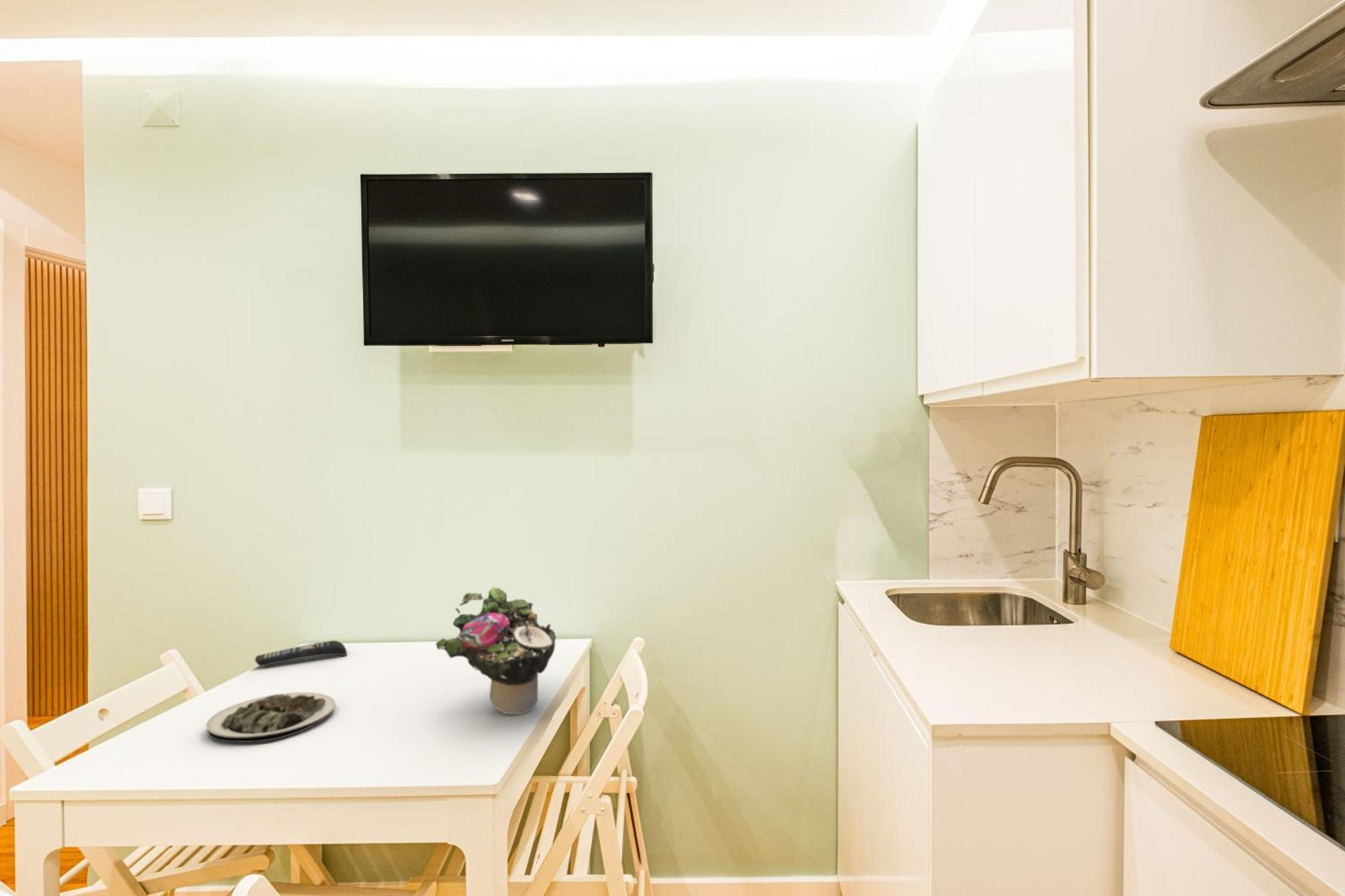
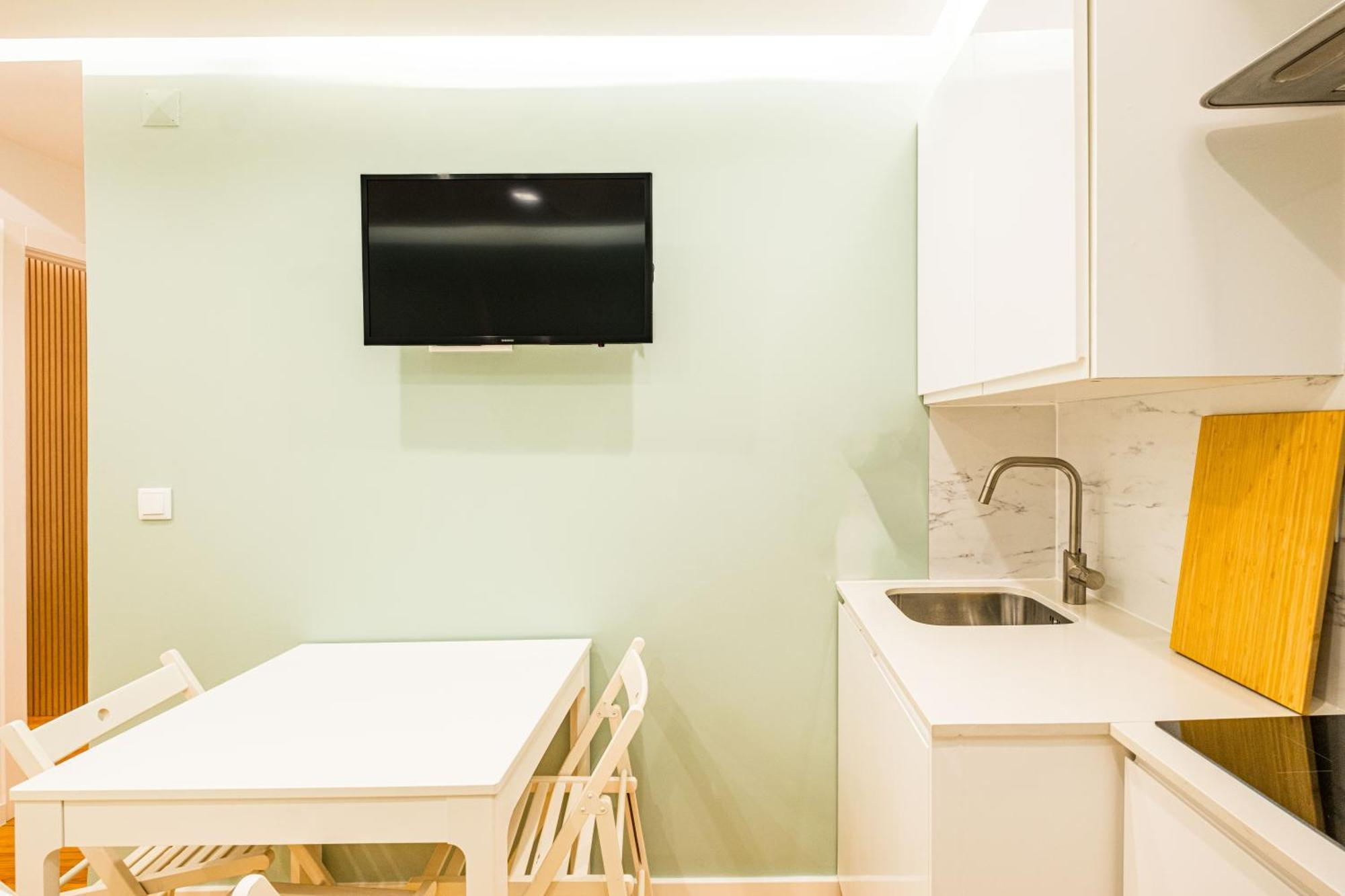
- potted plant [435,587,557,716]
- remote control [254,640,348,667]
- plate [206,692,336,743]
